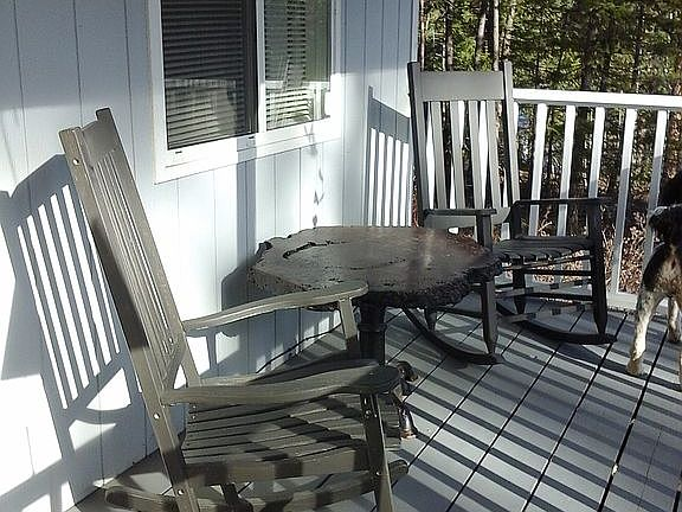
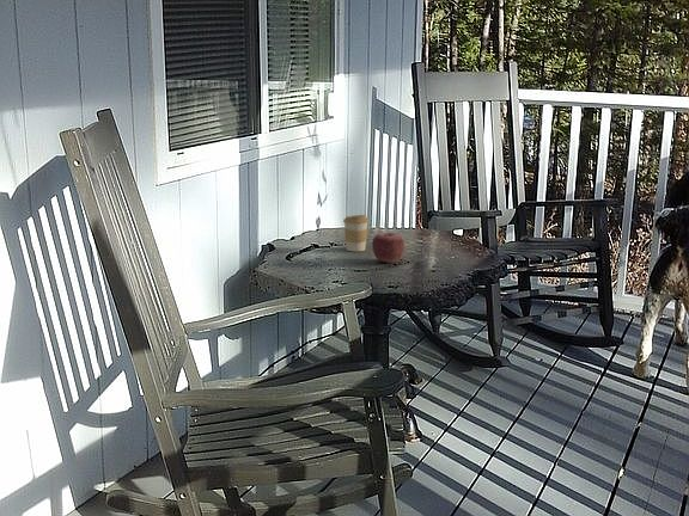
+ apple [371,232,406,264]
+ coffee cup [342,214,370,253]
